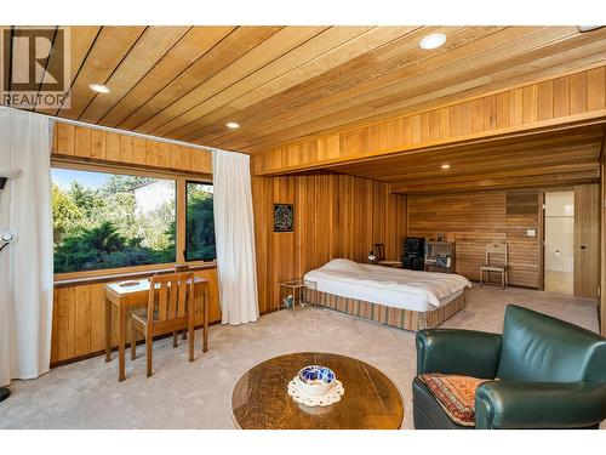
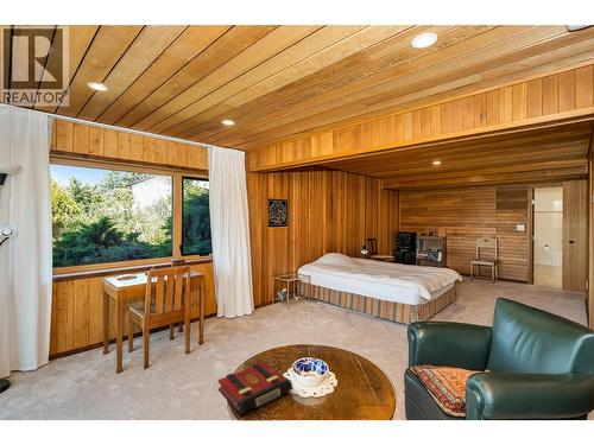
+ book [217,361,293,417]
